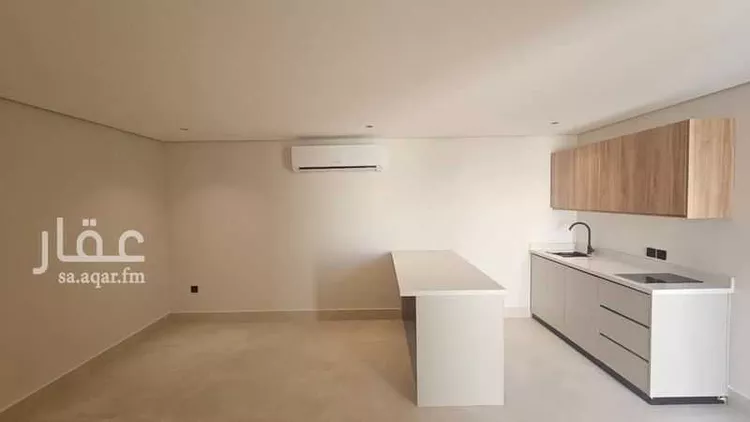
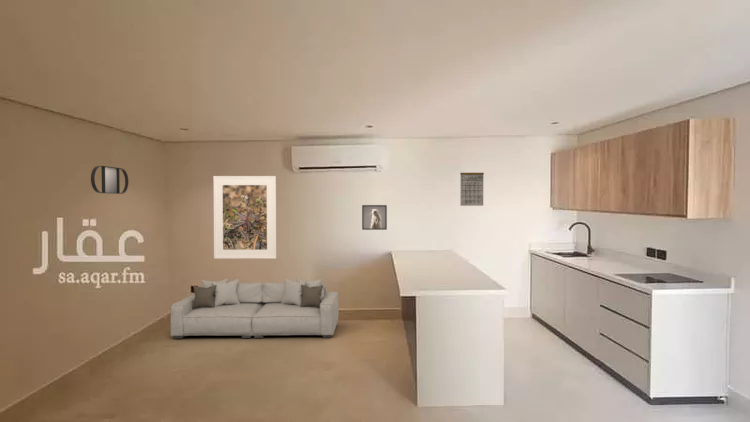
+ sofa [170,277,340,339]
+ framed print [212,175,277,260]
+ calendar [459,170,485,207]
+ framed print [361,204,388,231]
+ home mirror [90,165,129,195]
